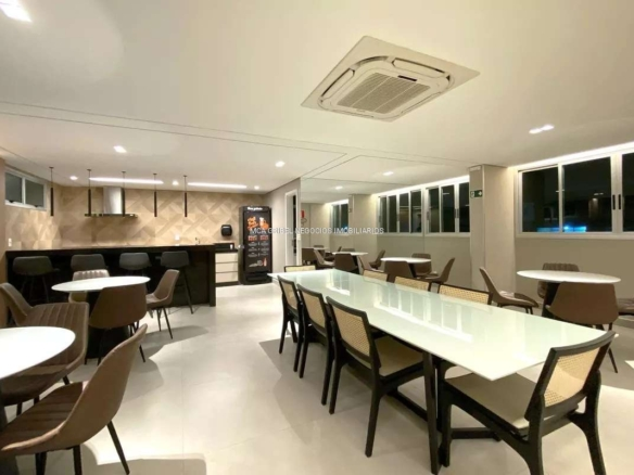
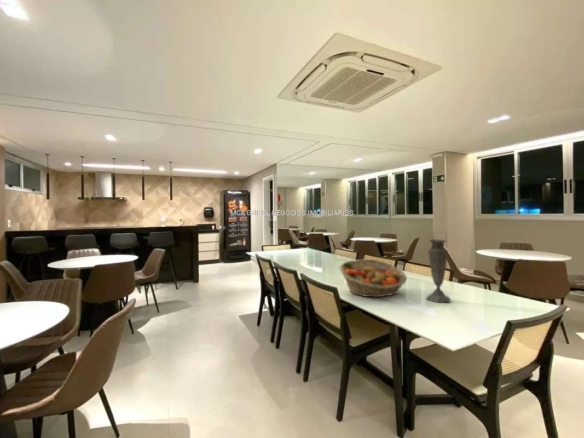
+ fruit basket [338,258,408,298]
+ vase [426,238,451,303]
